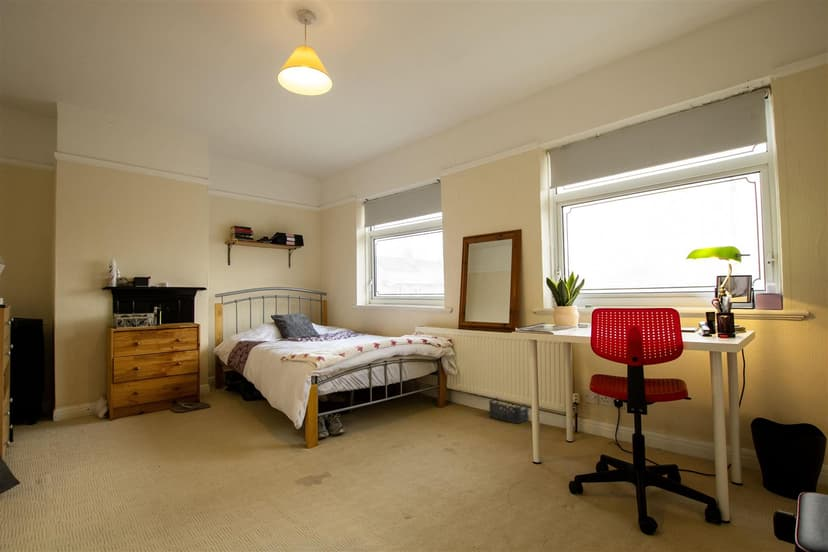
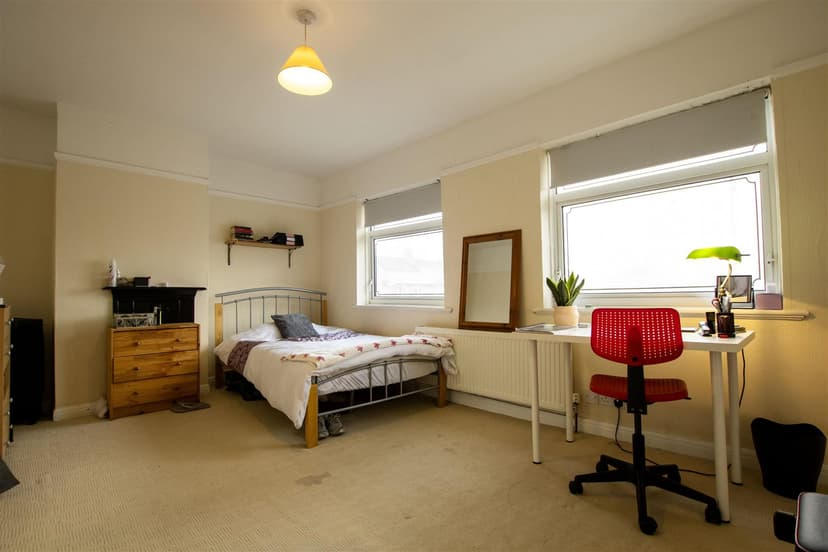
- storage bin [488,397,530,424]
